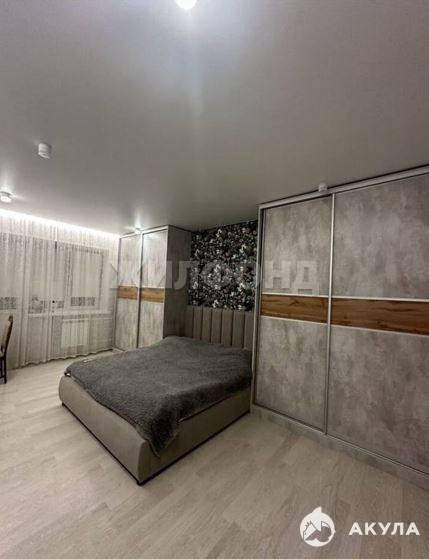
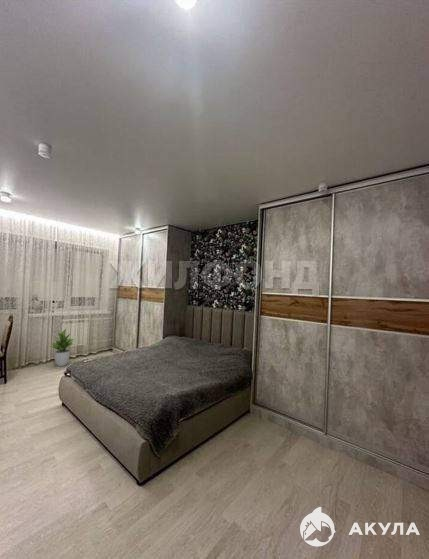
+ potted plant [48,328,74,367]
